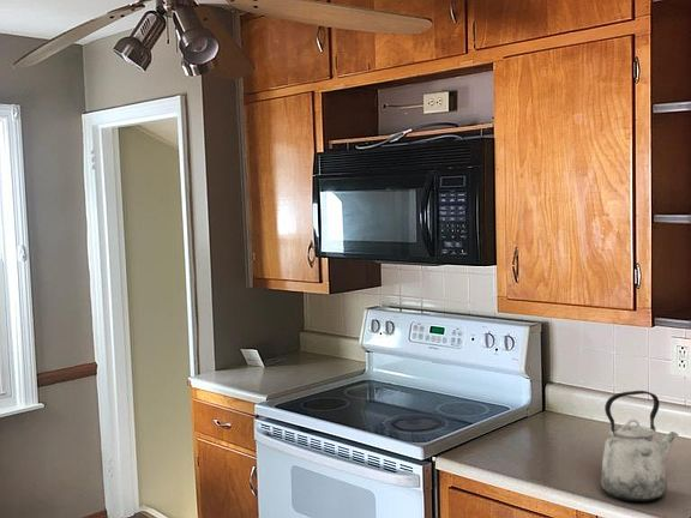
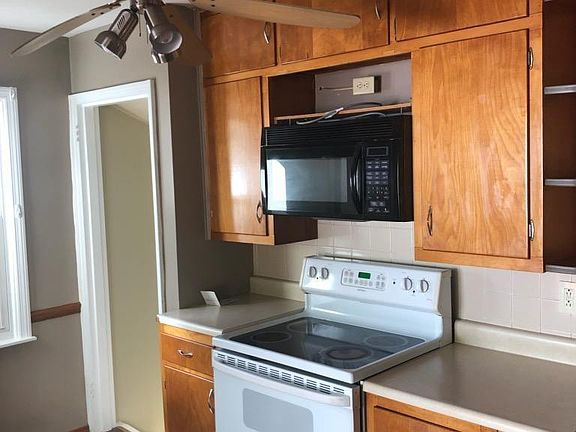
- kettle [600,390,680,502]
